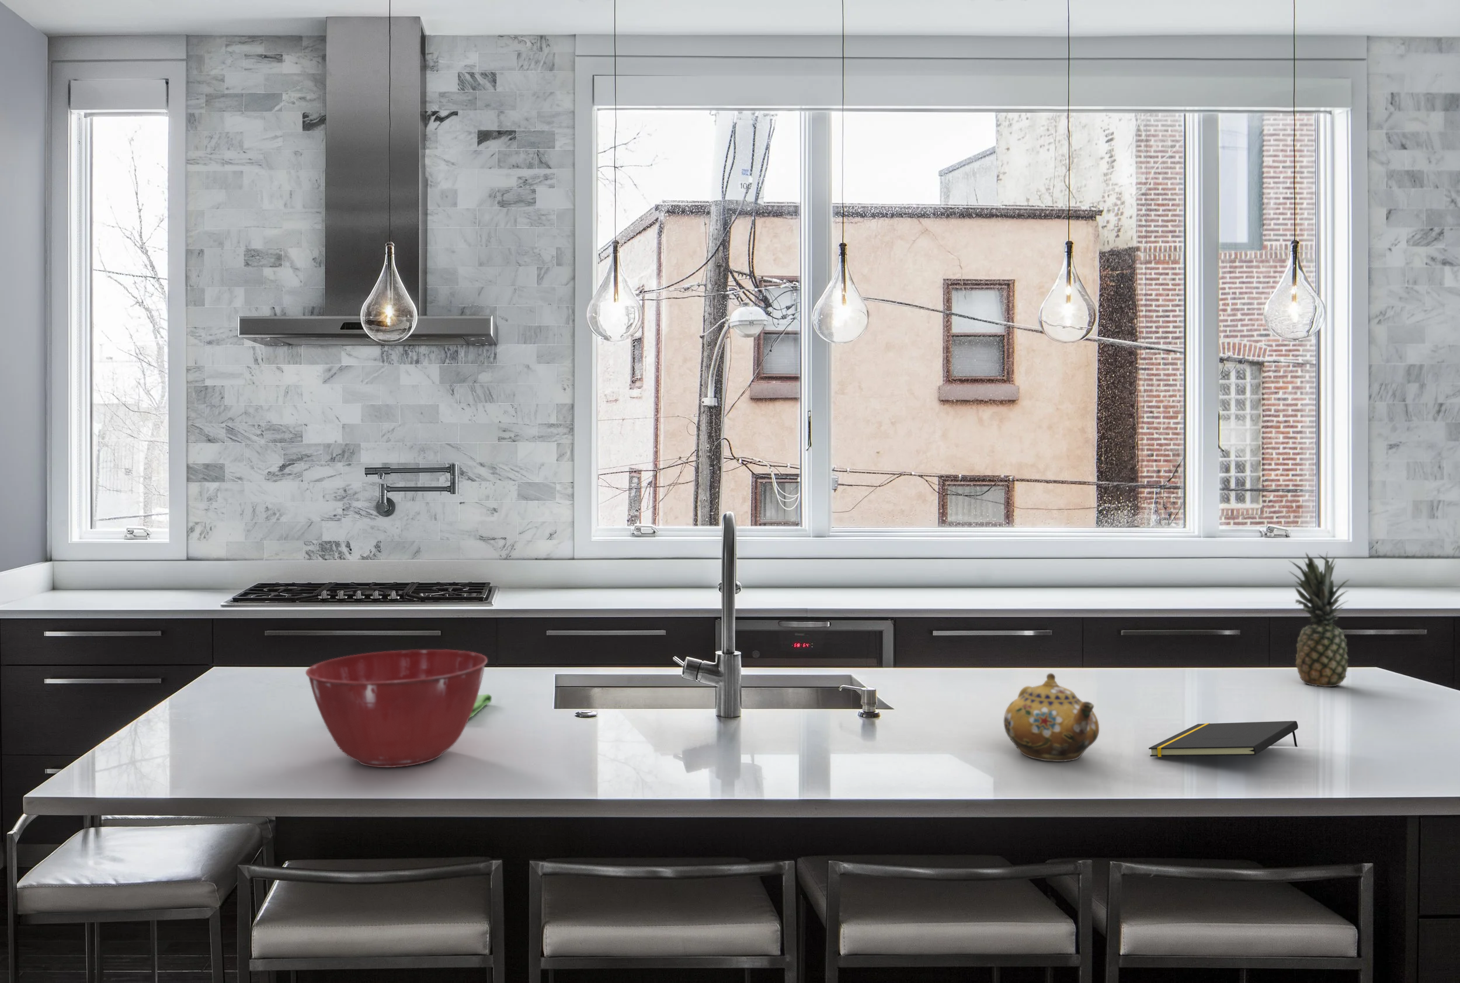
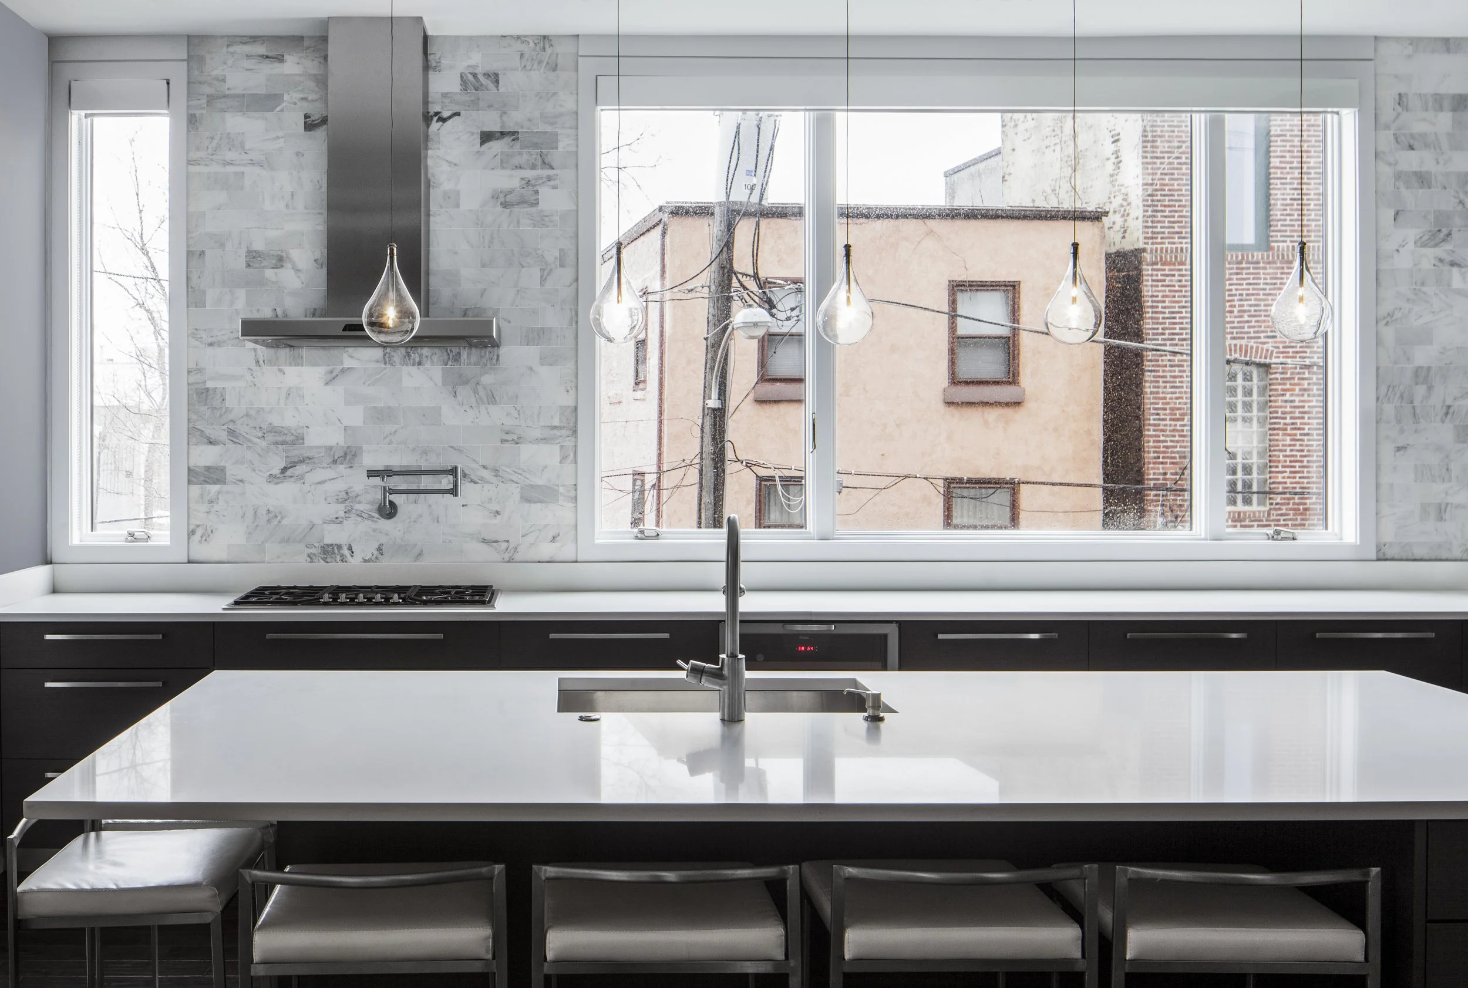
- dish towel [469,693,493,719]
- notepad [1148,720,1299,758]
- fruit [1287,552,1350,688]
- teapot [1004,673,1100,762]
- mixing bowl [305,648,488,768]
